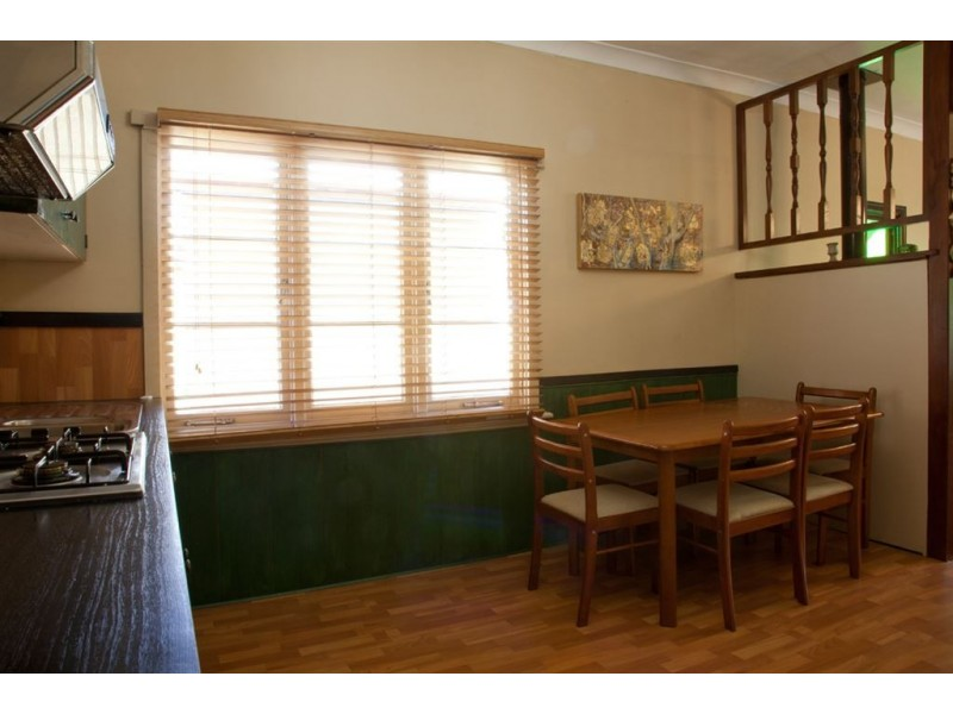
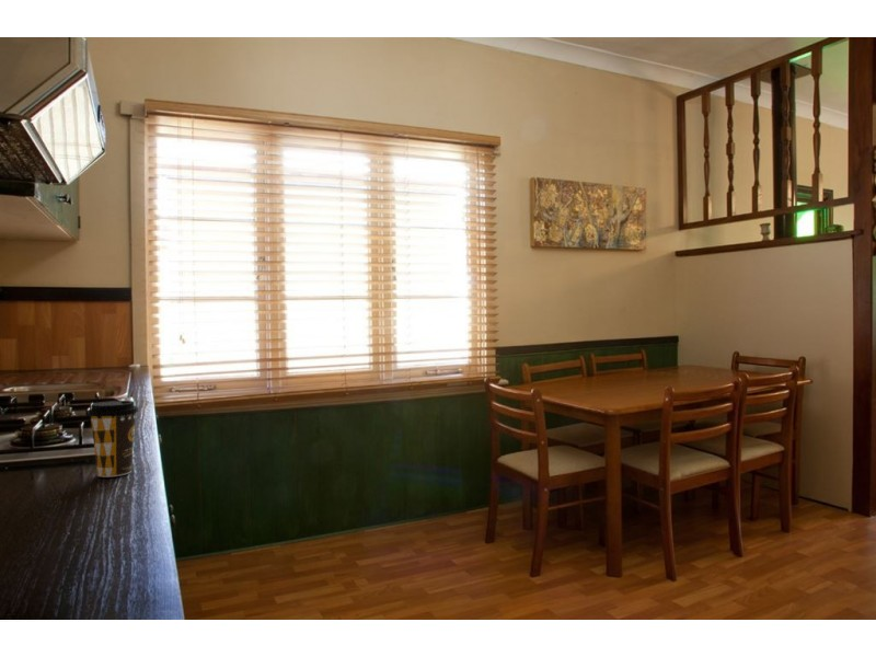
+ coffee cup [87,400,140,479]
